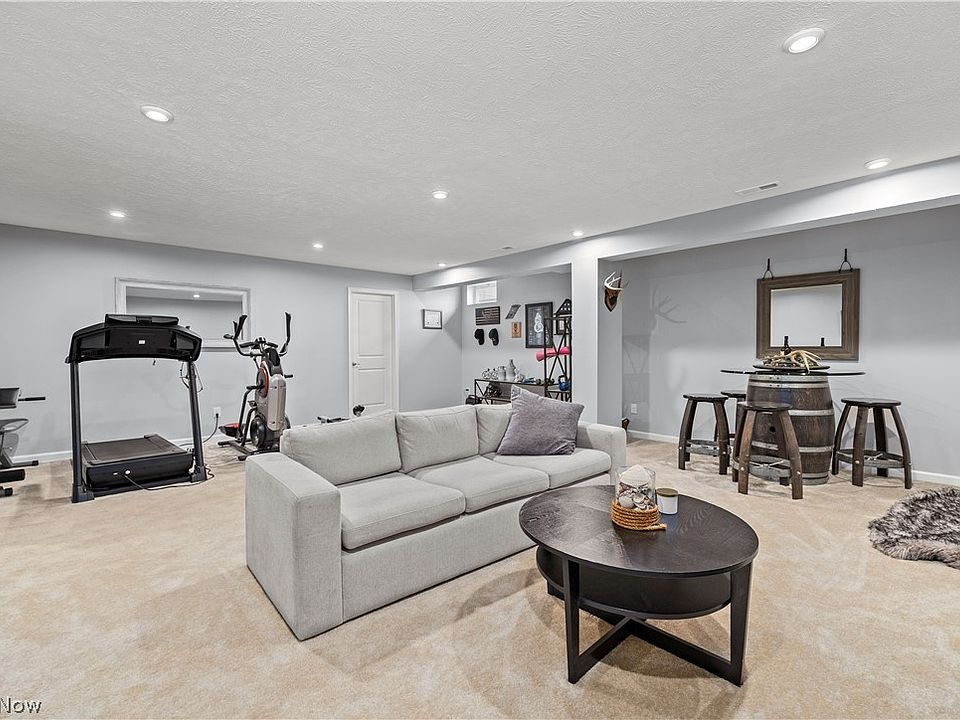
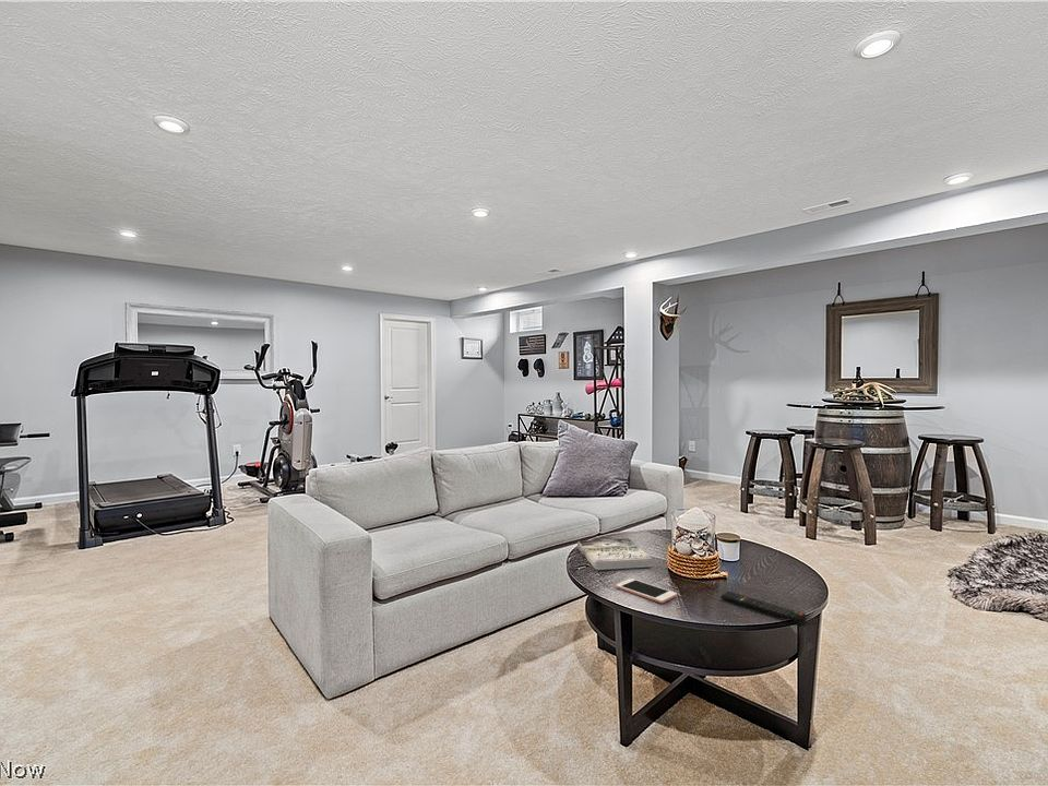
+ cell phone [615,577,678,605]
+ remote control [719,591,807,624]
+ book [576,537,654,571]
